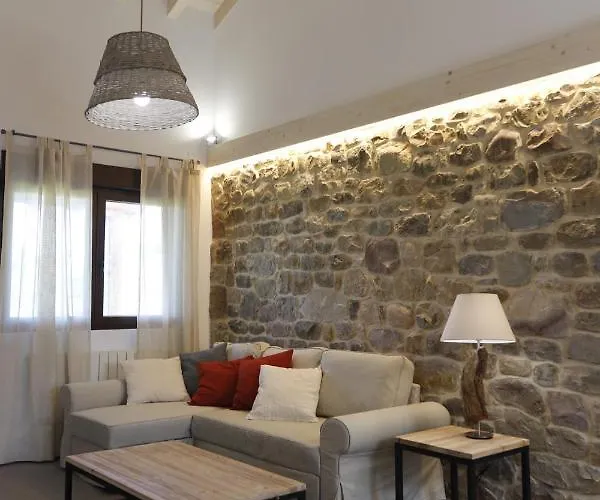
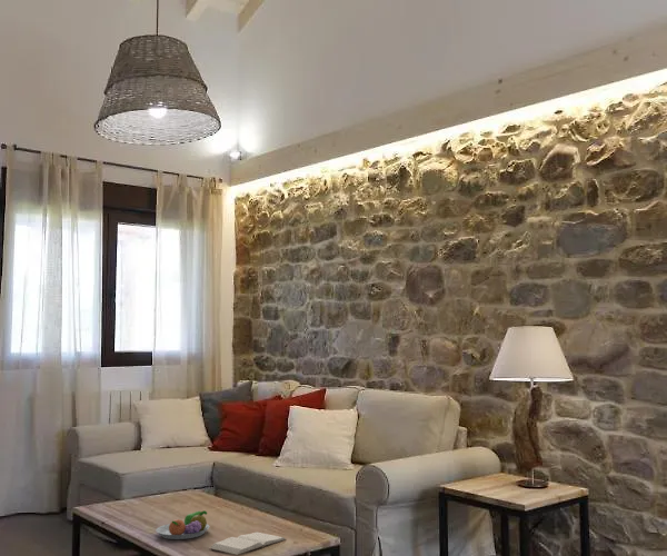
+ book [209,532,287,556]
+ fruit bowl [155,509,210,540]
